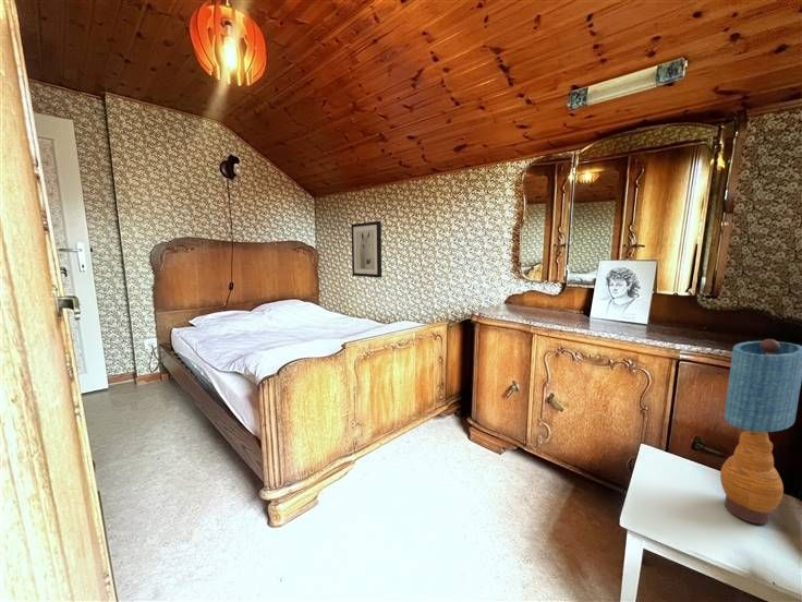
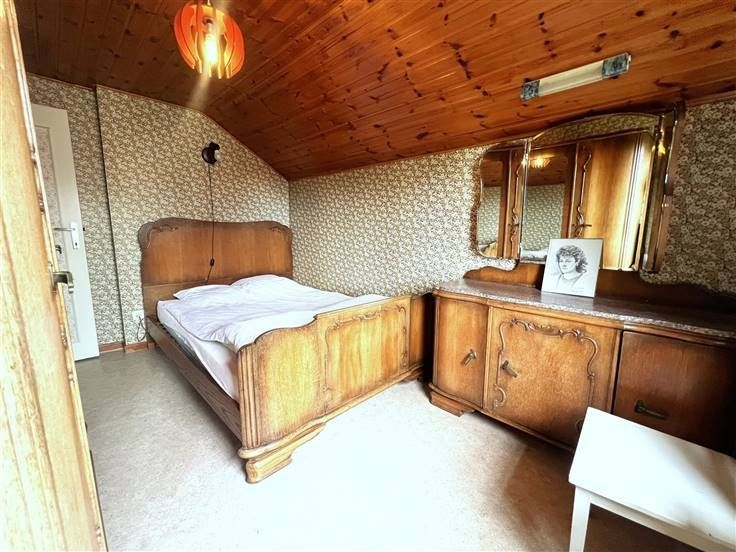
- table lamp [719,338,802,525]
- wall art [350,220,382,279]
